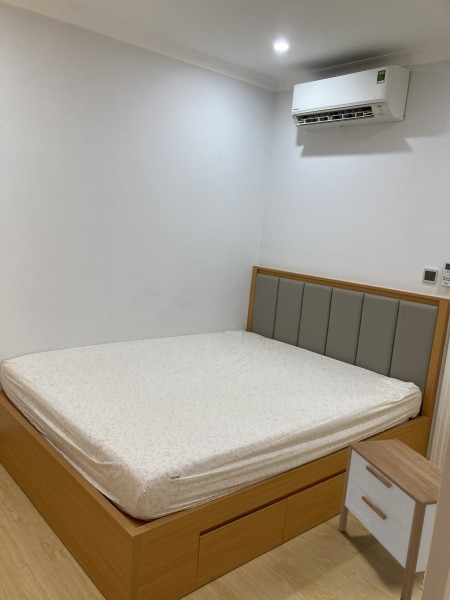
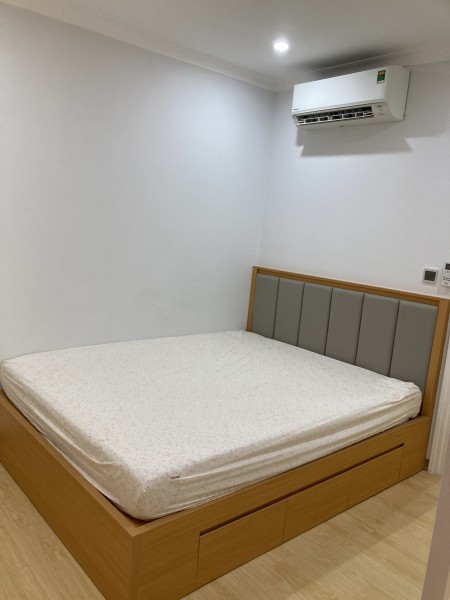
- nightstand [337,438,443,600]
